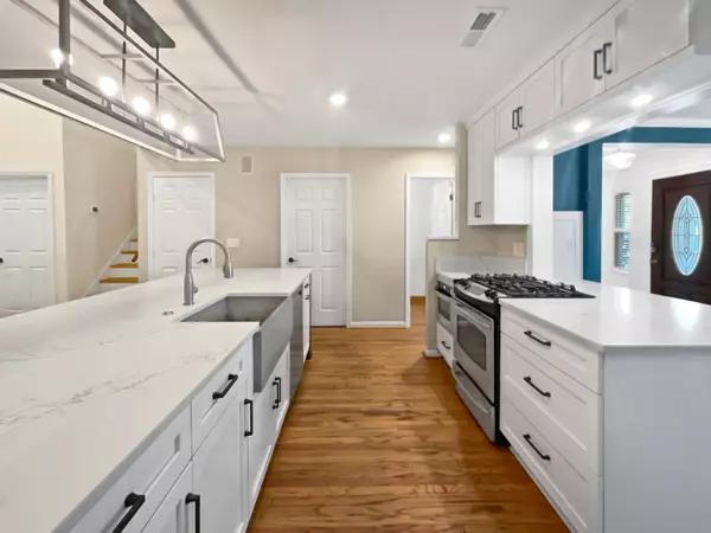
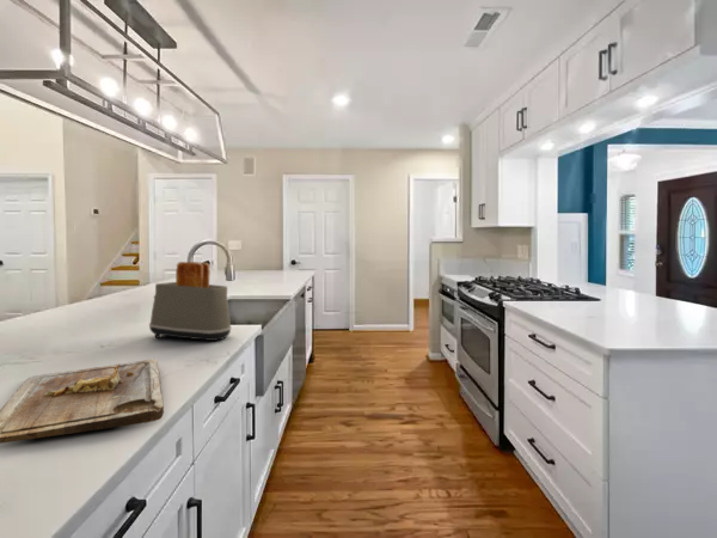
+ cutting board [0,359,165,445]
+ toaster [148,261,233,342]
